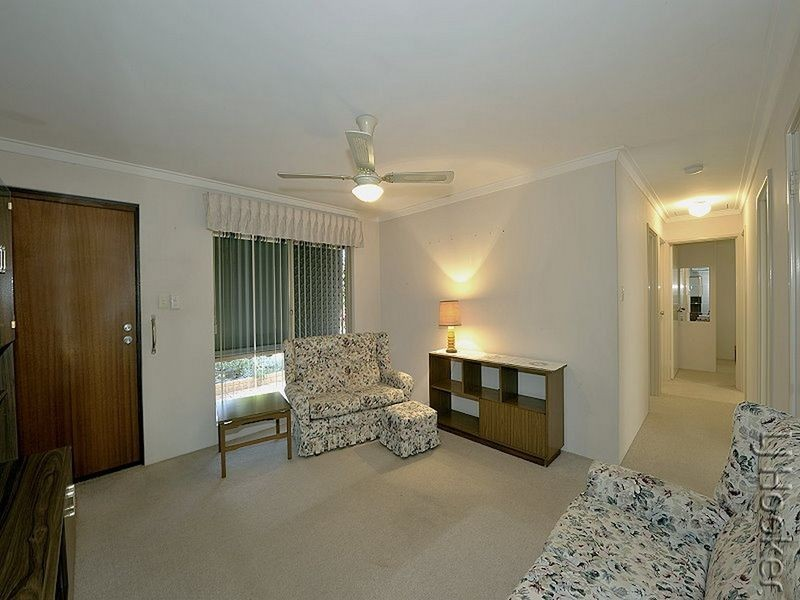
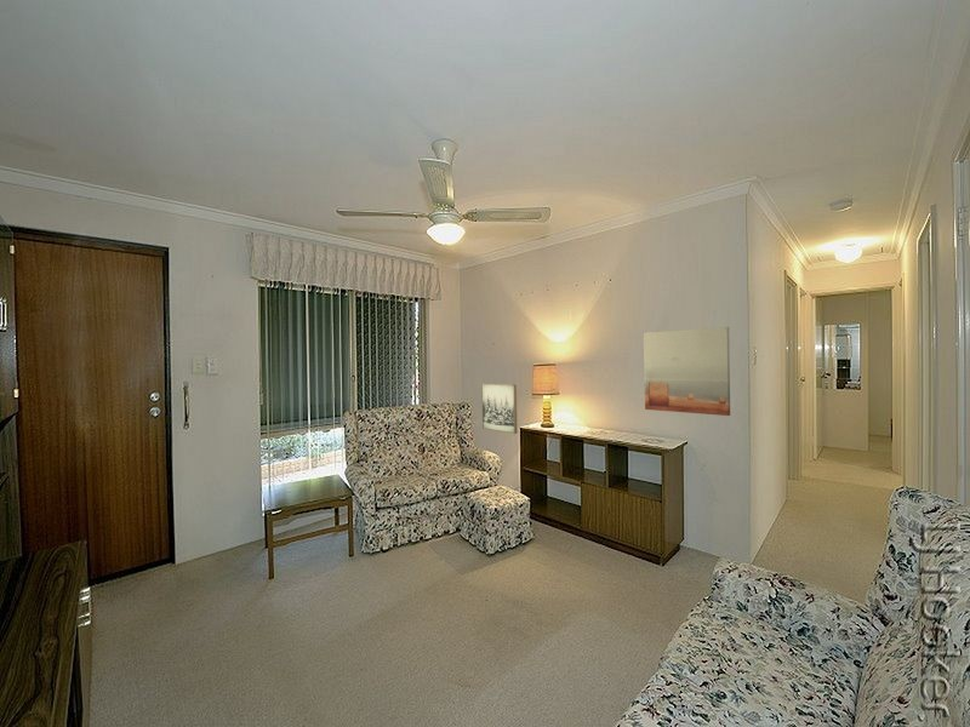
+ wall art [643,326,731,417]
+ wall art [480,383,519,435]
